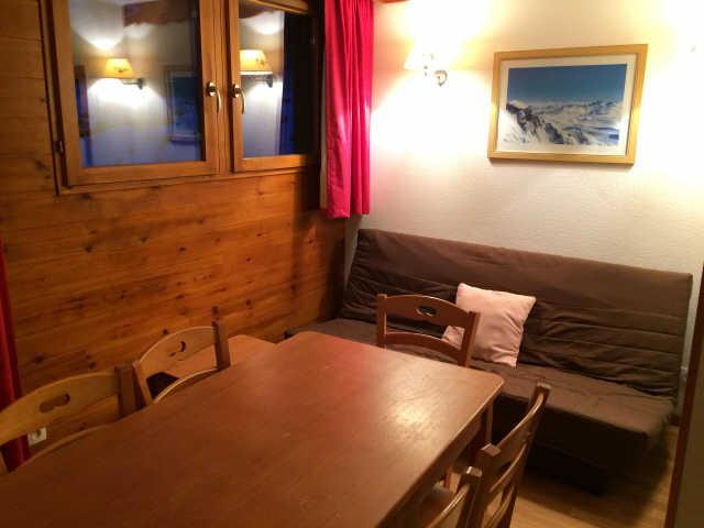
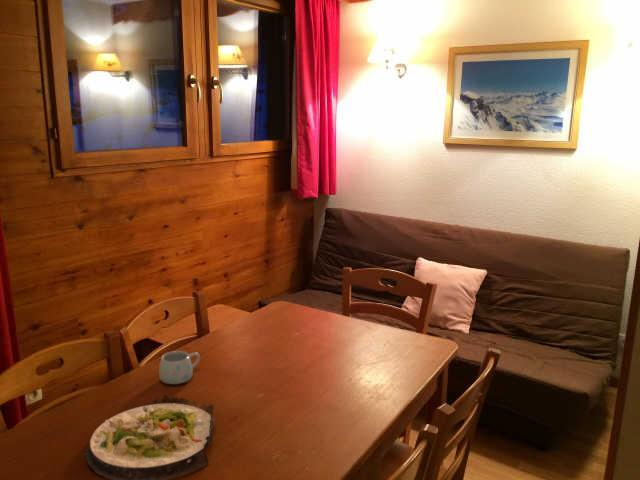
+ salad plate [85,394,216,480]
+ mug [158,350,201,385]
